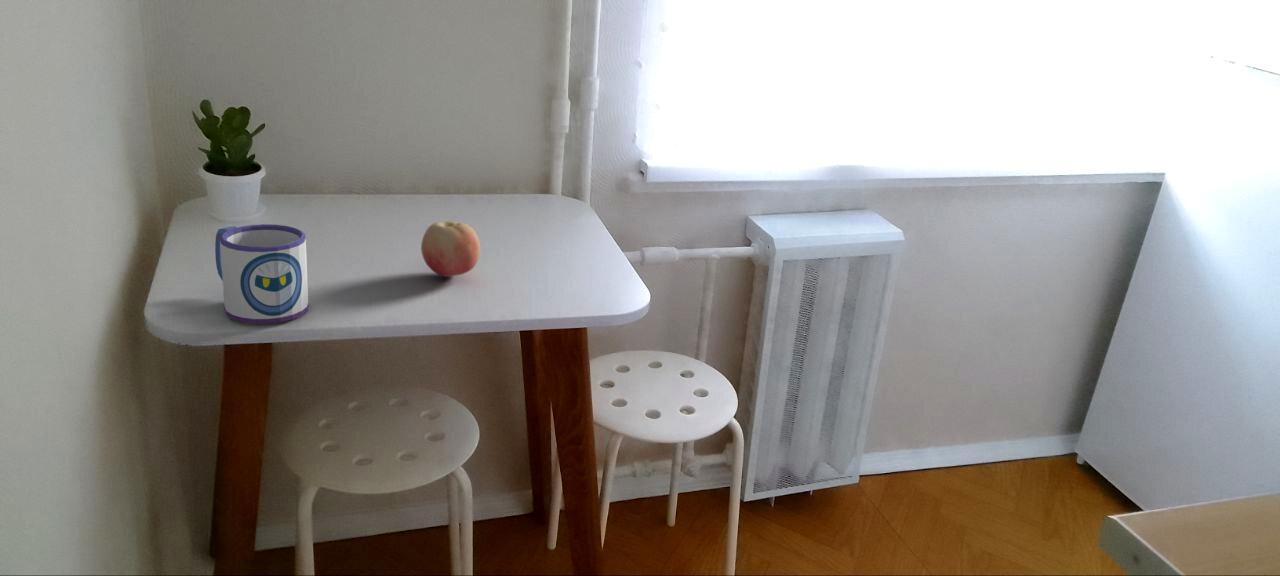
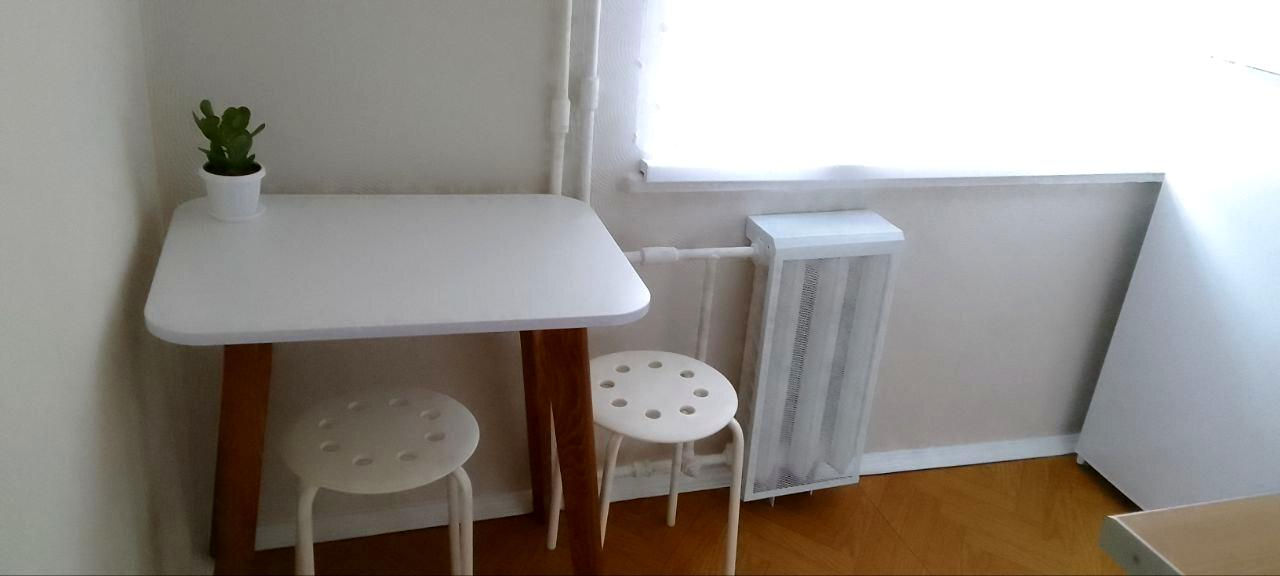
- mug [214,223,309,325]
- fruit [420,220,481,278]
